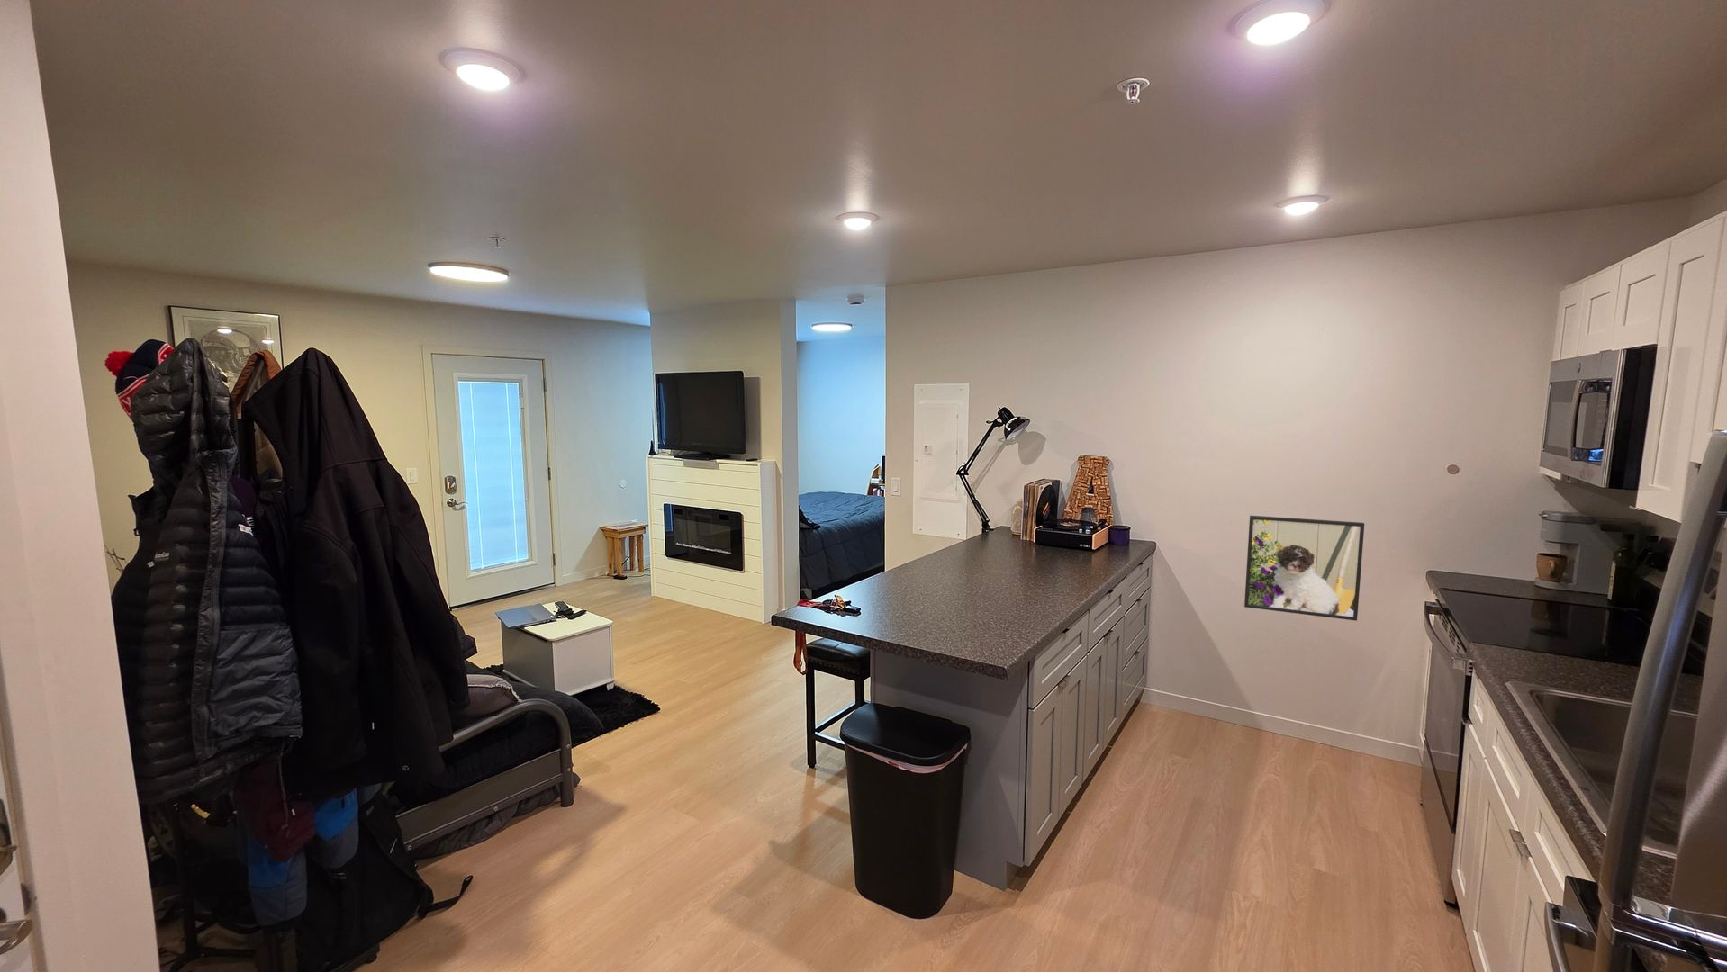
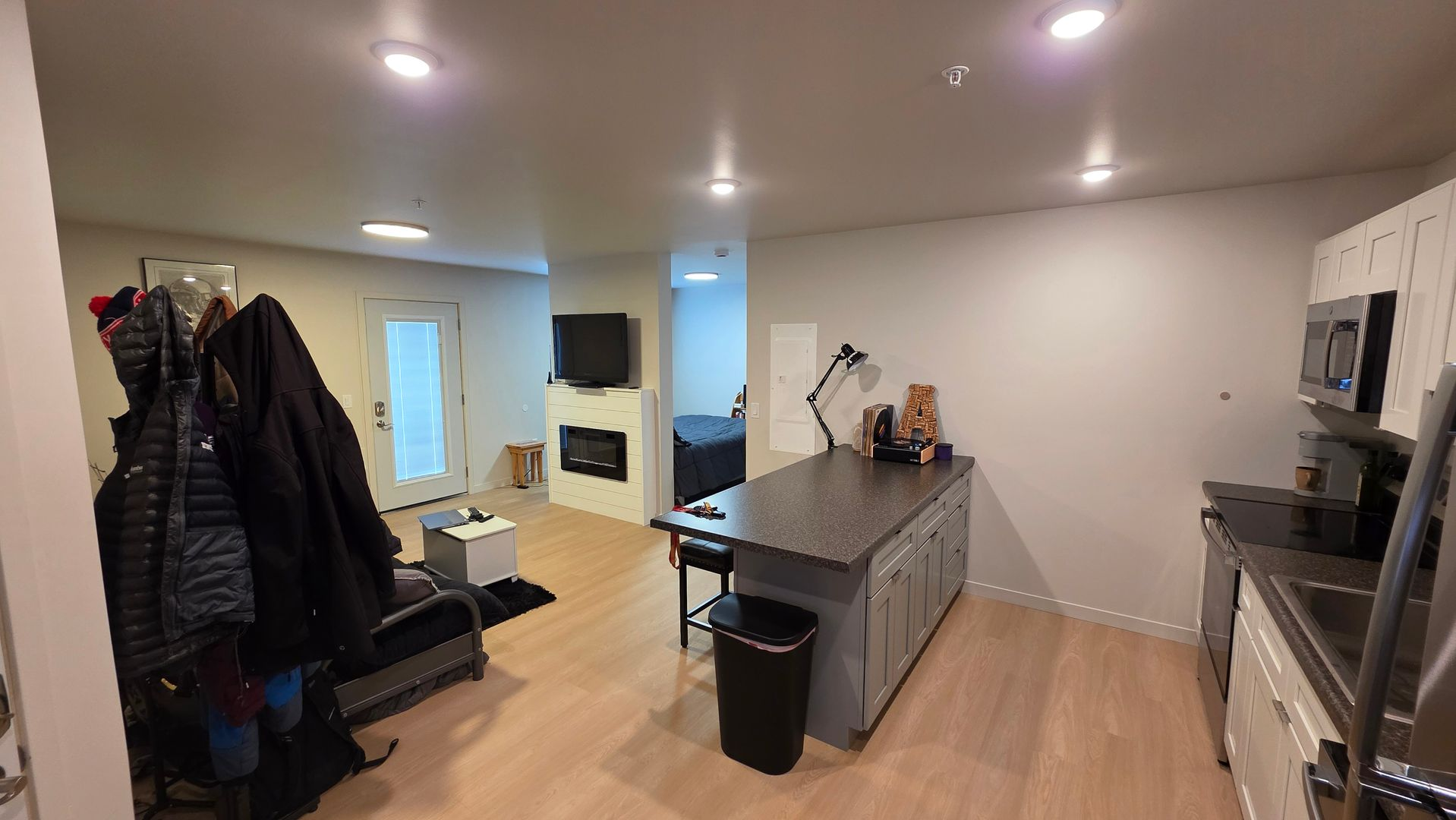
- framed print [1243,514,1365,622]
